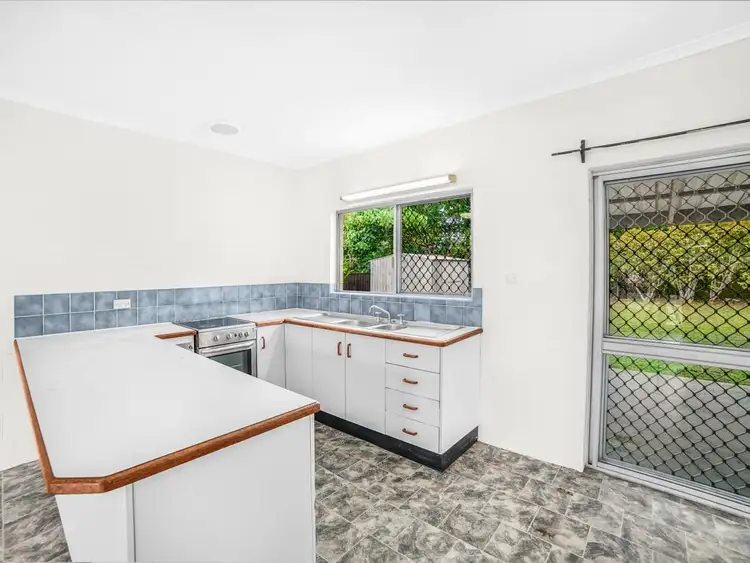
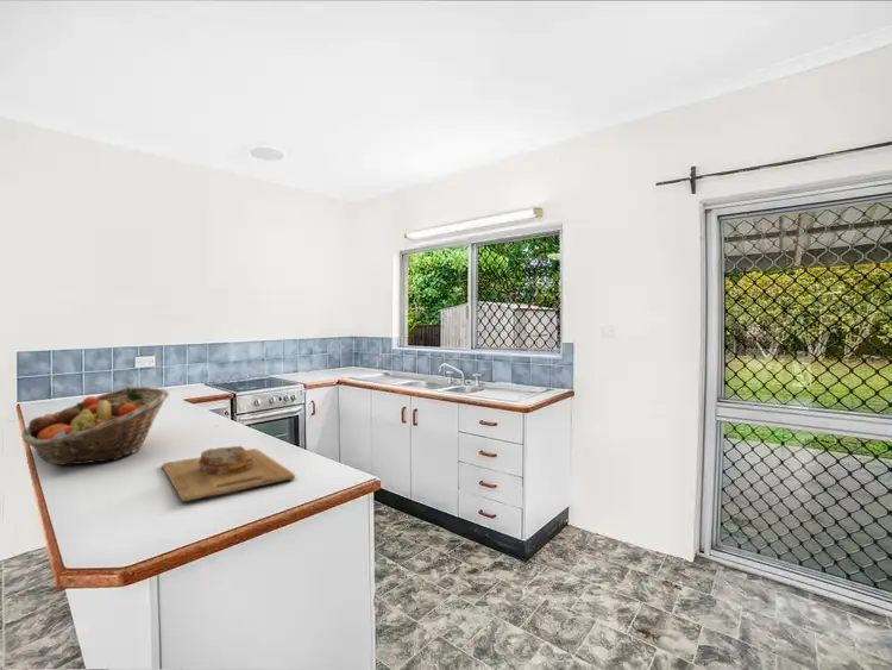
+ fruit basket [20,386,170,467]
+ cutting board [161,445,296,502]
